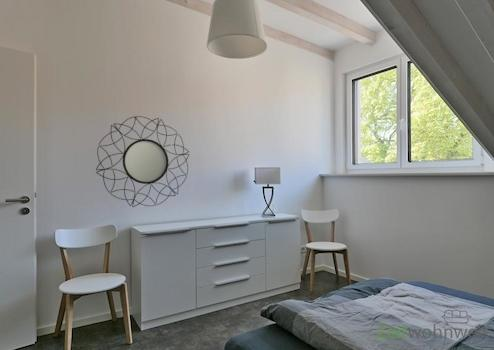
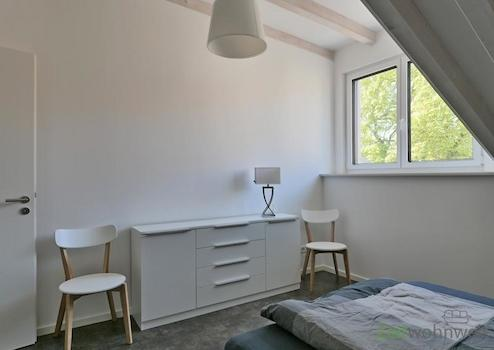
- home mirror [95,115,190,208]
